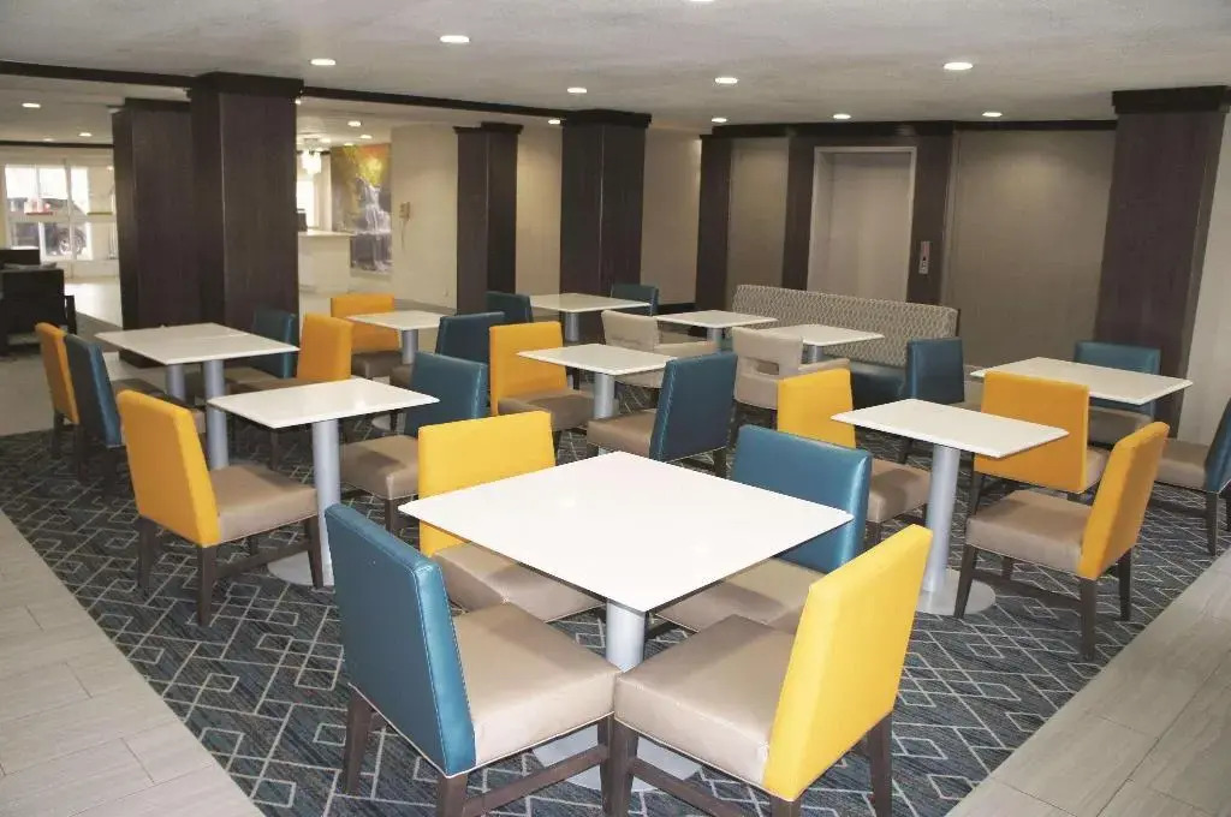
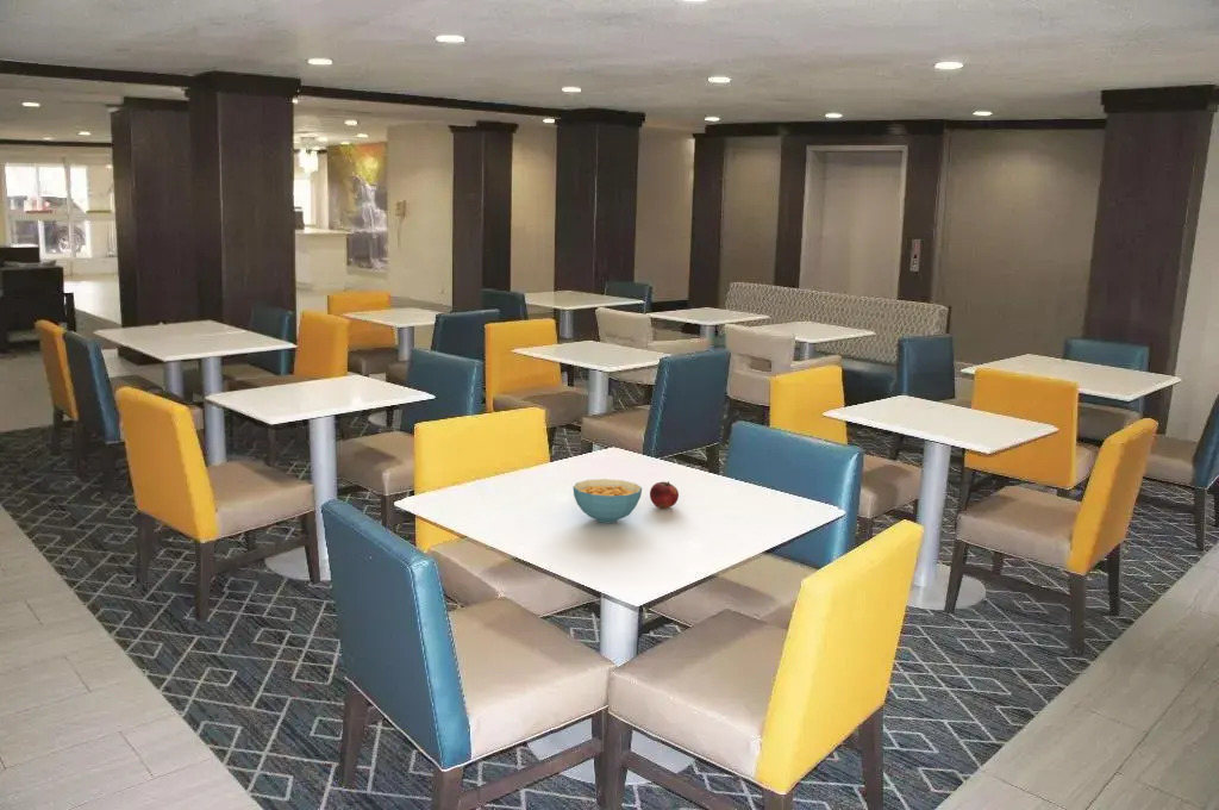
+ fruit [649,480,680,510]
+ cereal bowl [573,478,643,524]
